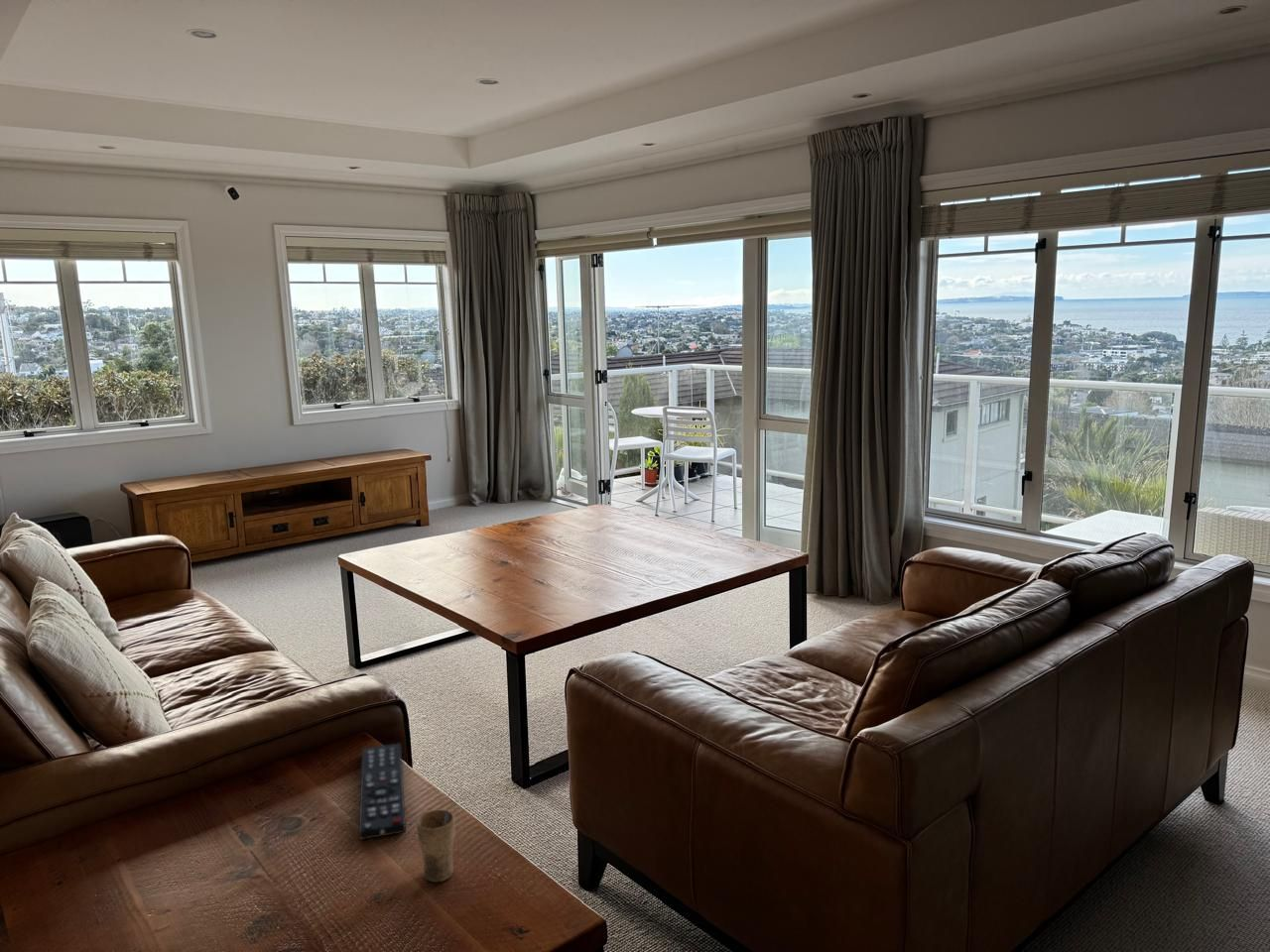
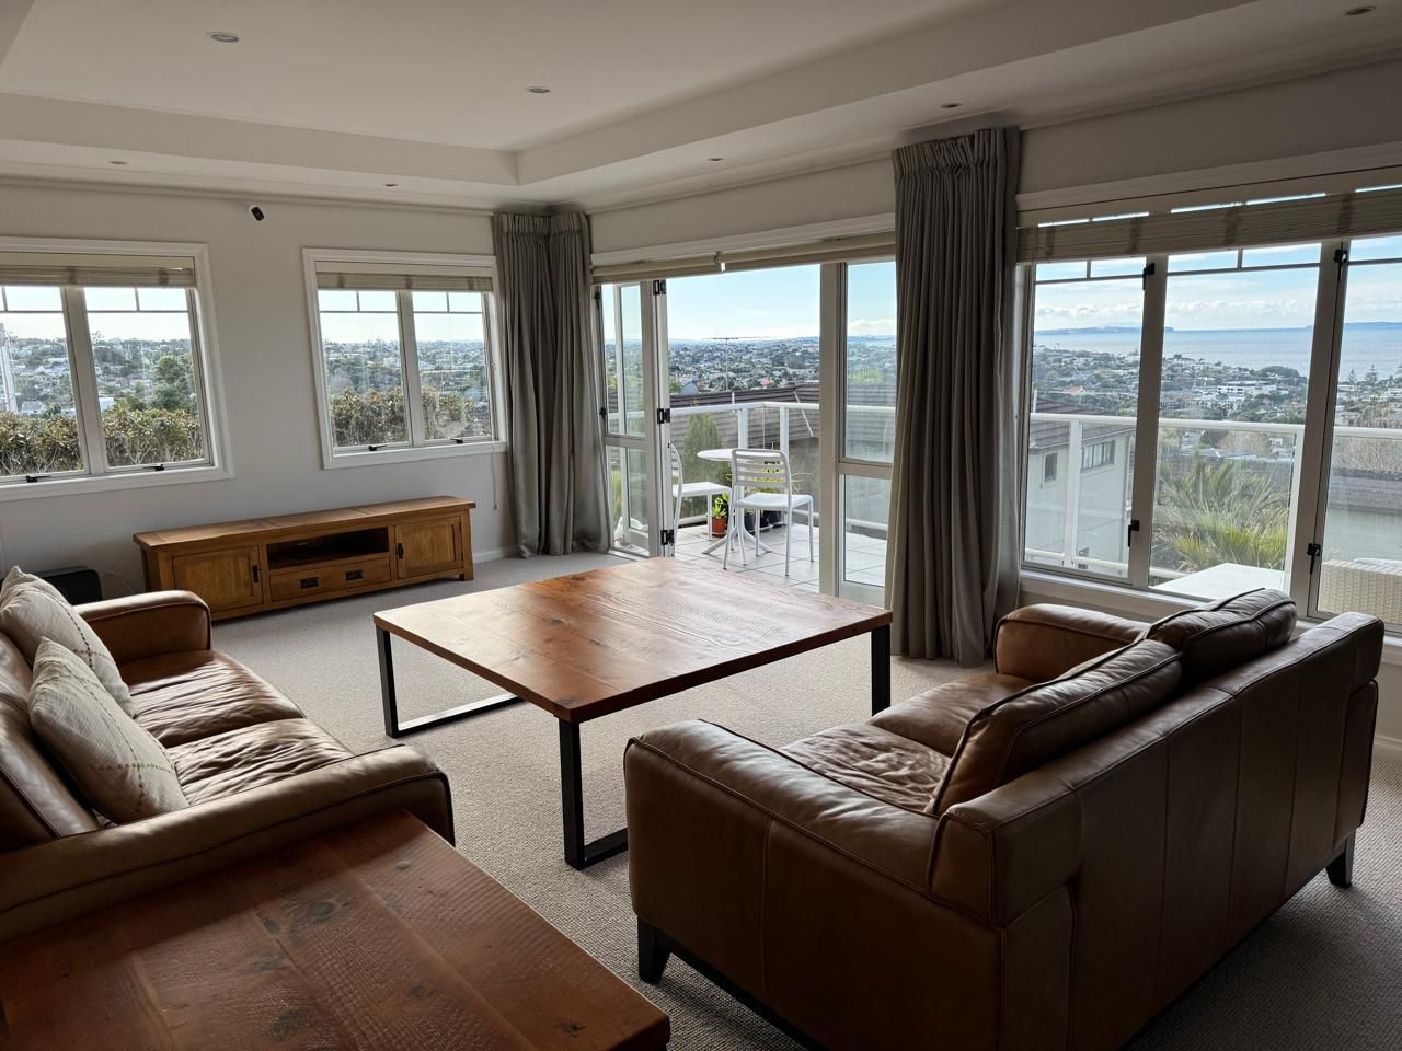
- cup [415,809,456,883]
- remote control [358,742,407,841]
